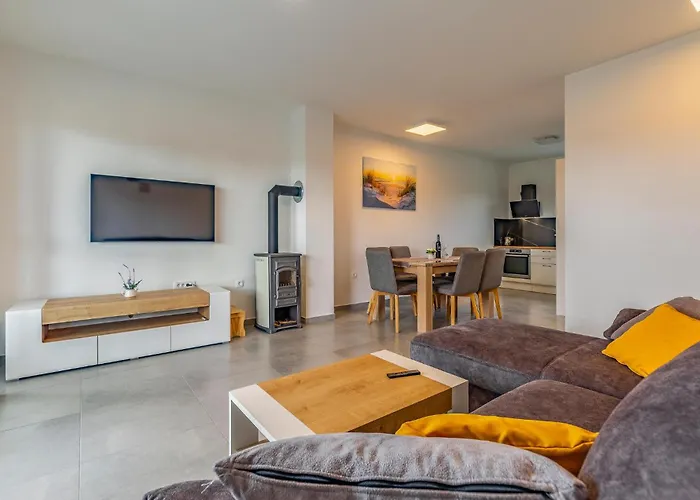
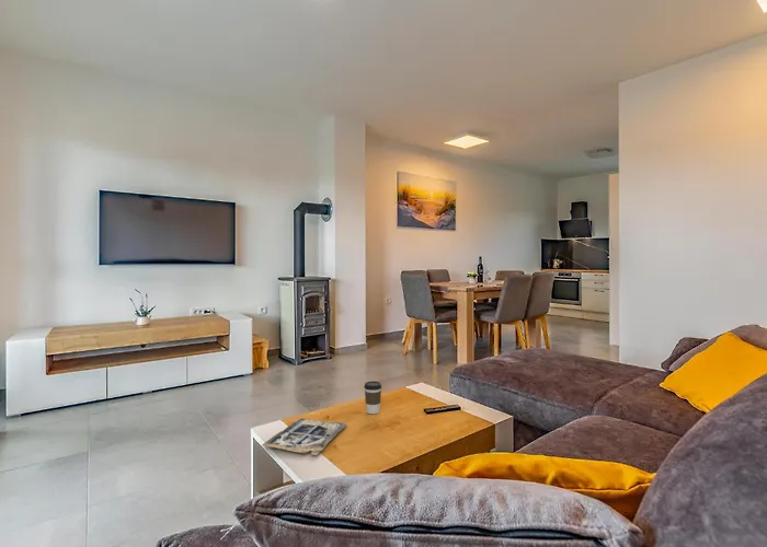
+ magazine [261,417,348,456]
+ coffee cup [363,381,382,415]
